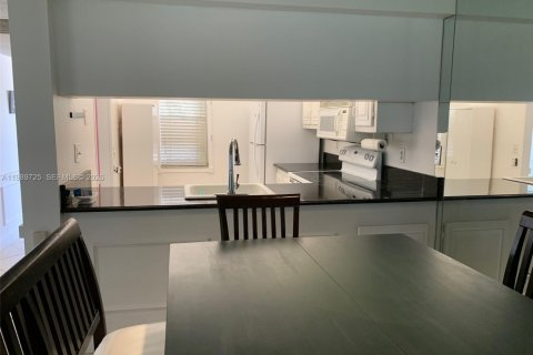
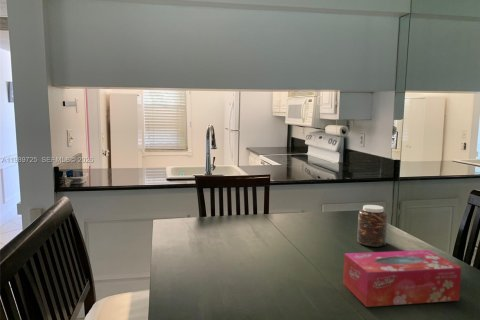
+ jar [356,204,388,248]
+ tissue box [342,249,462,308]
